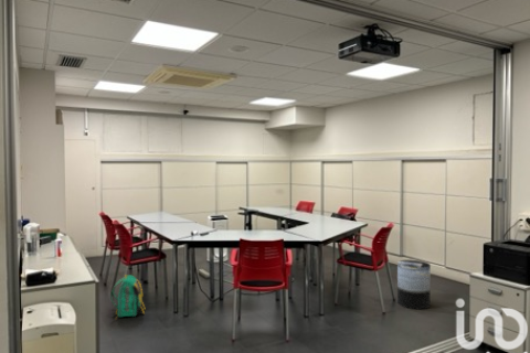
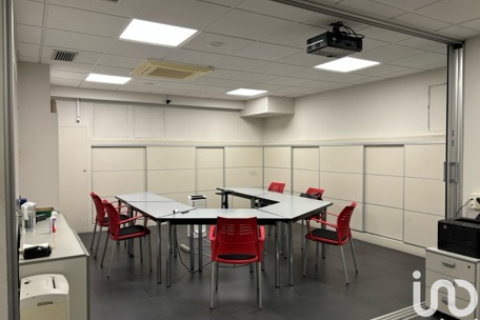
- trash can [396,259,432,310]
- backpack [109,274,146,320]
